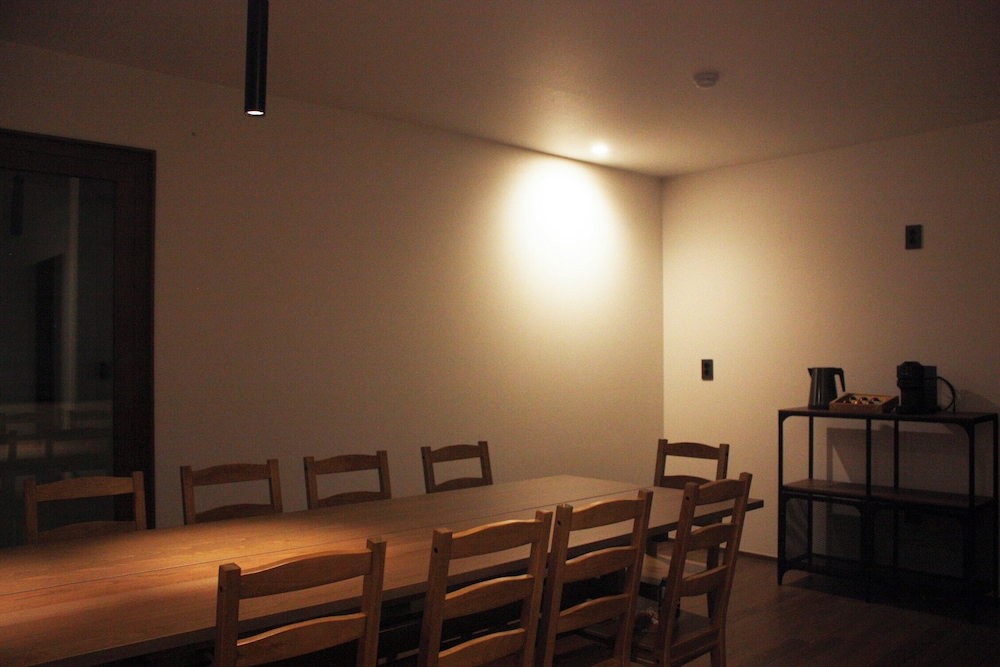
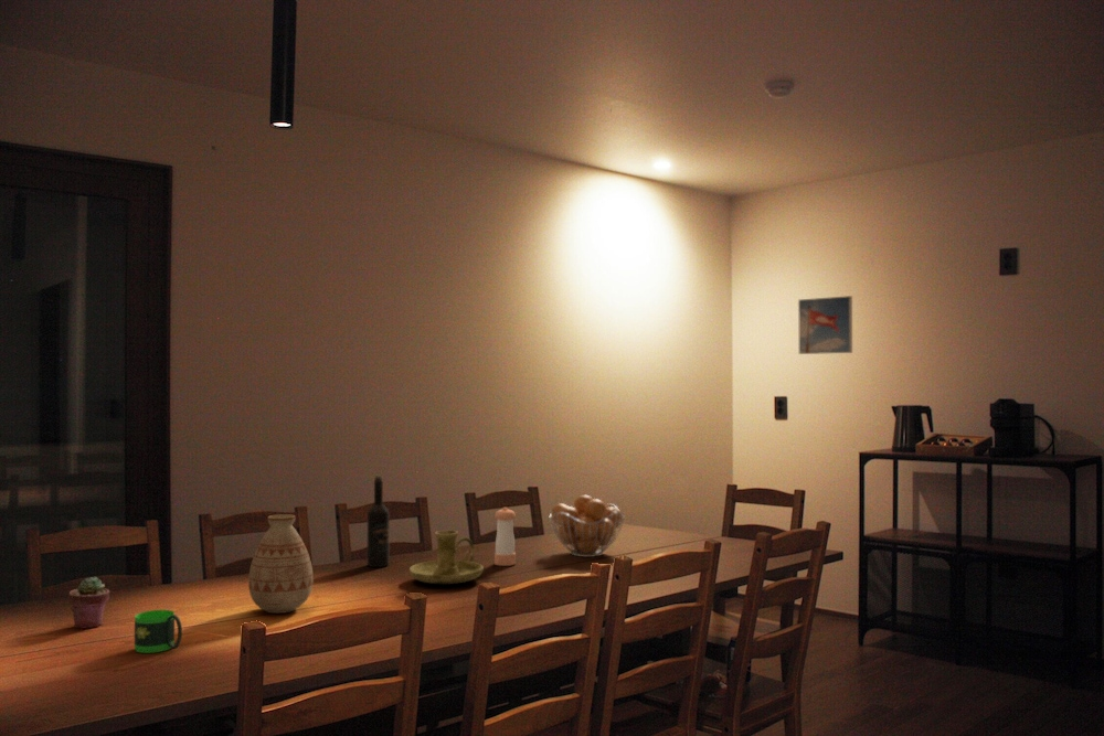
+ vase [247,513,315,615]
+ pepper shaker [493,506,517,567]
+ mug [134,609,183,654]
+ candle holder [408,530,485,585]
+ potted succulent [67,576,110,630]
+ fruit basket [549,494,626,558]
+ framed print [797,295,853,355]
+ wine bottle [367,474,391,568]
